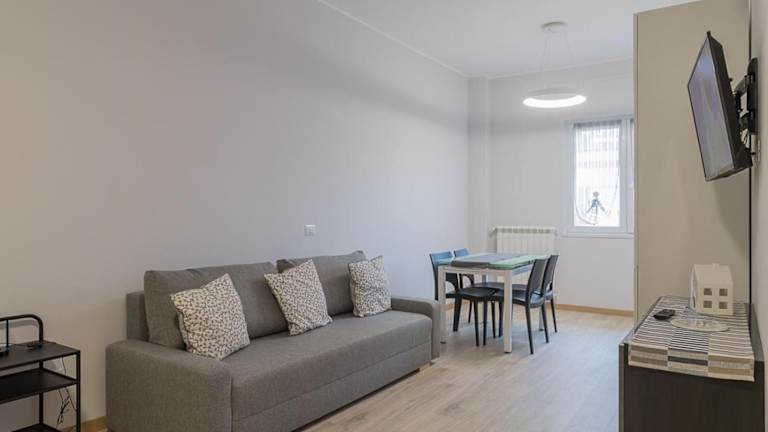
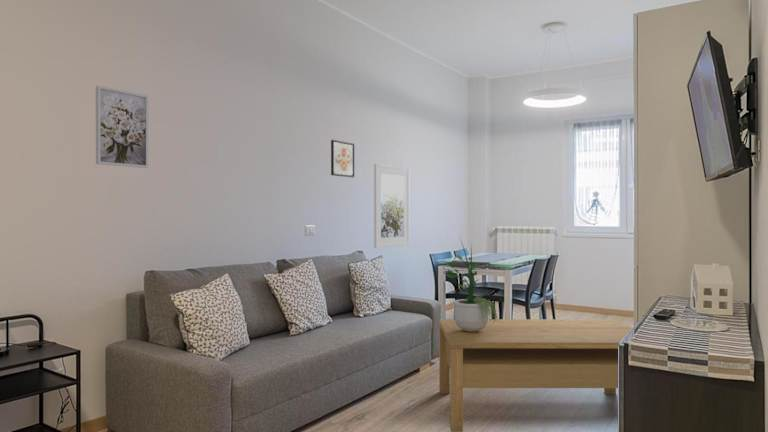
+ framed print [330,139,355,178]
+ wall art [95,85,149,169]
+ coffee table [438,318,633,432]
+ potted plant [440,235,499,332]
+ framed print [373,163,410,249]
